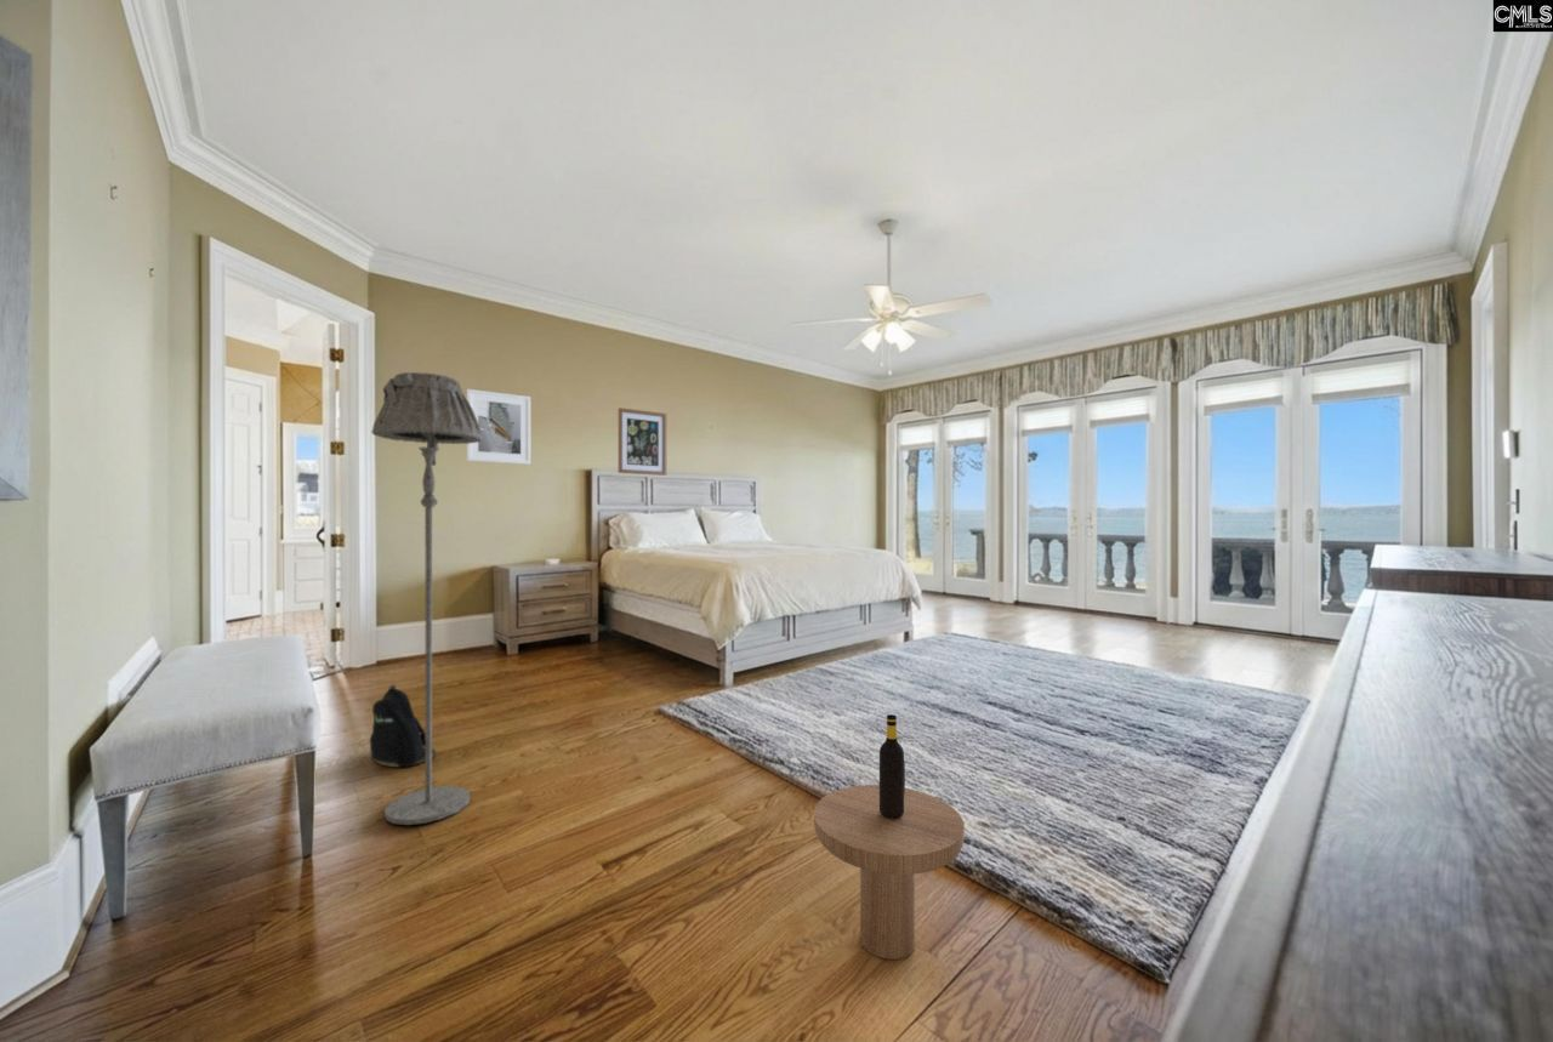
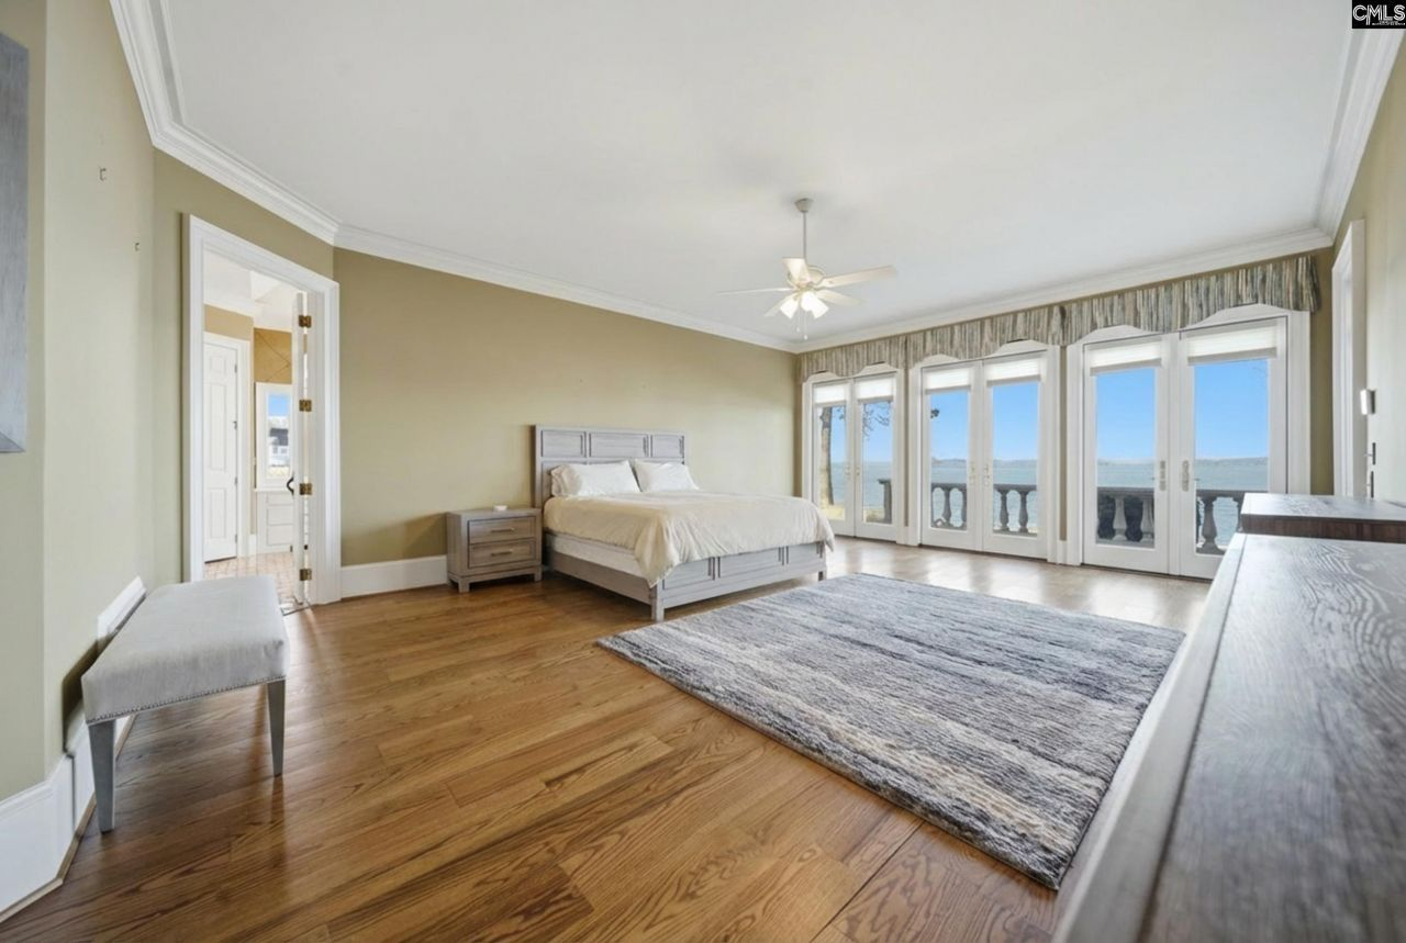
- backpack [369,683,437,768]
- floor lamp [370,371,482,826]
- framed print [466,388,531,466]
- side table [813,713,966,961]
- wall art [618,406,667,477]
